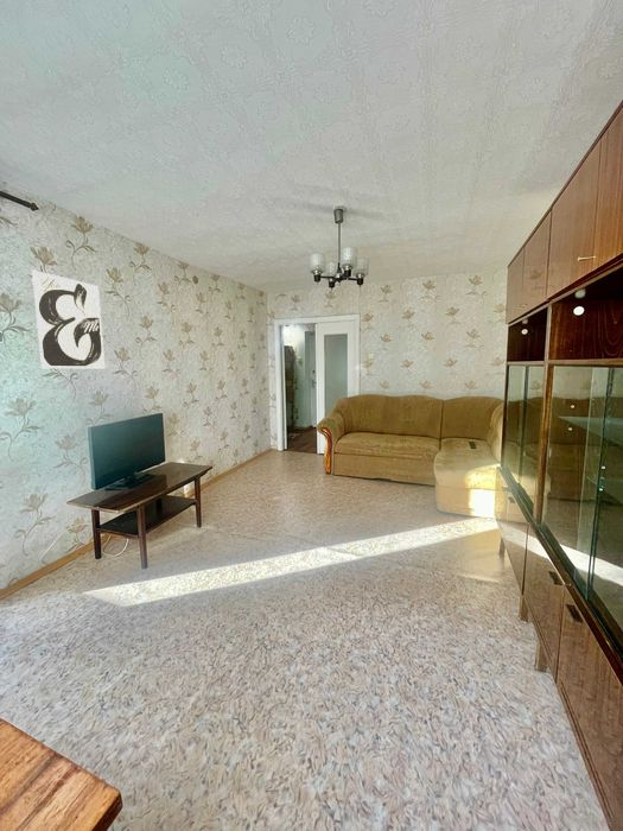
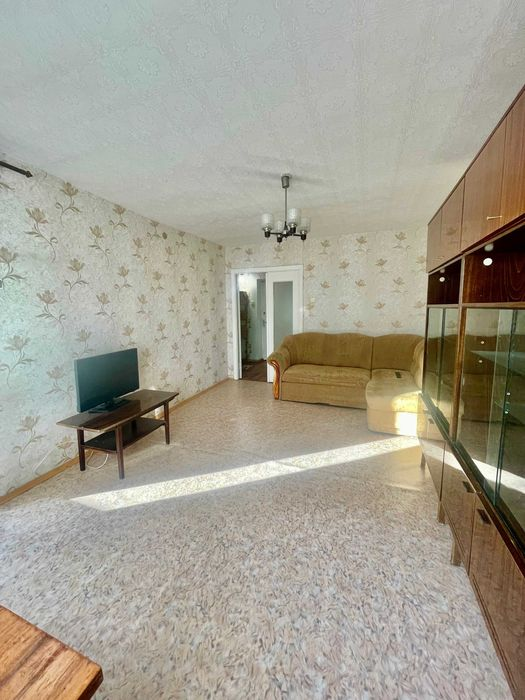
- wall art [31,268,106,369]
